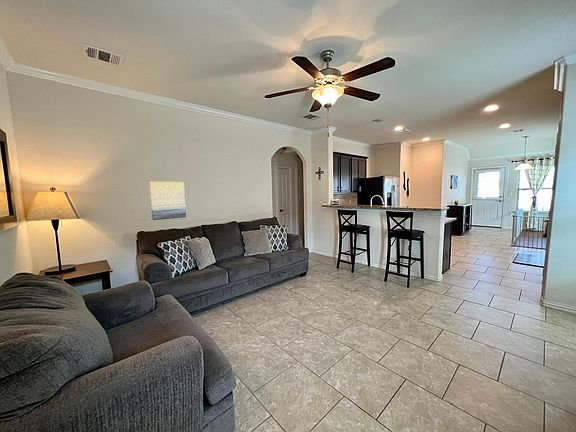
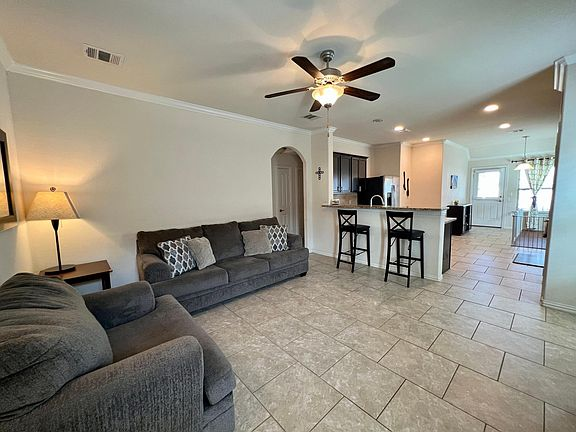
- wall art [149,181,187,221]
